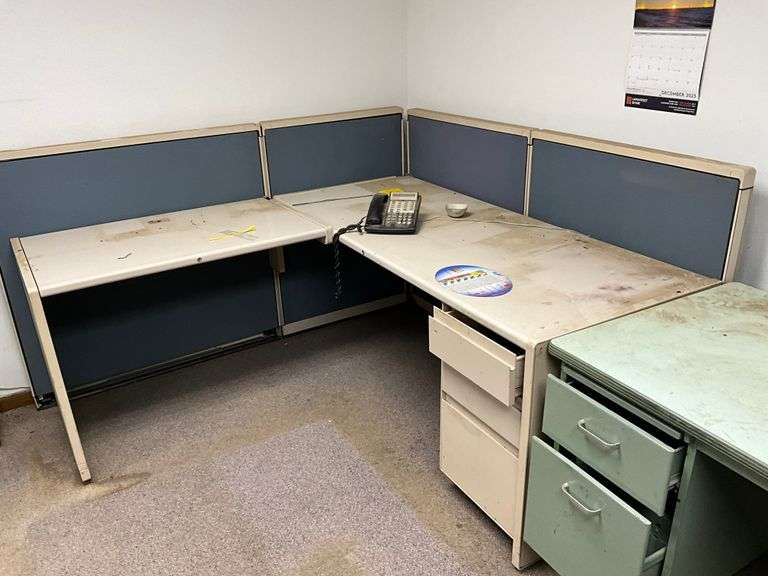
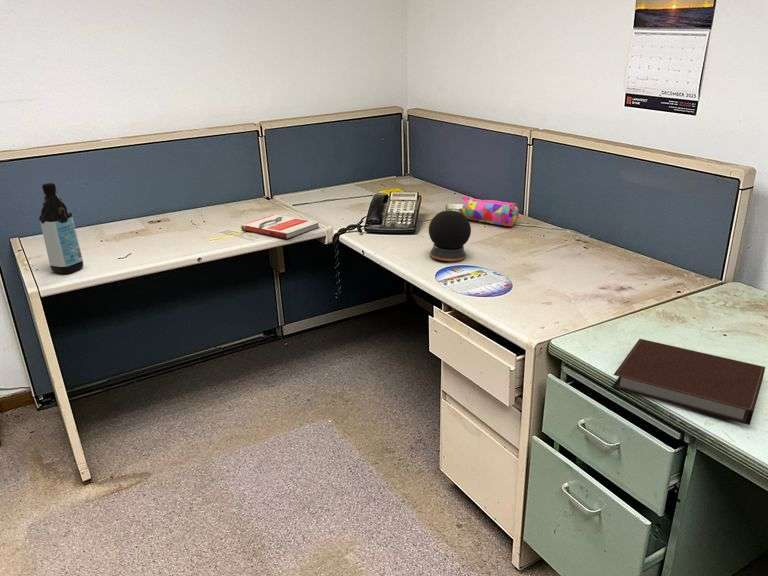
+ notebook [611,338,766,426]
+ speaker [428,210,472,262]
+ book [240,214,320,240]
+ water bottle [38,182,84,274]
+ pencil case [458,195,520,227]
